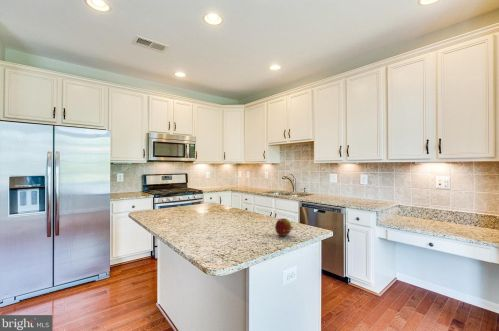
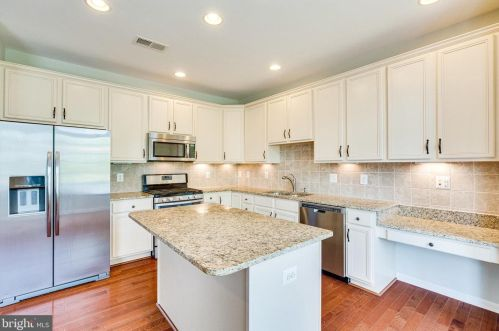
- fruit [274,217,294,237]
